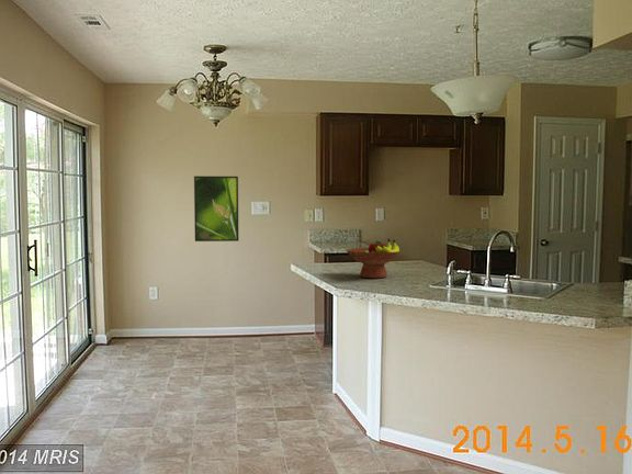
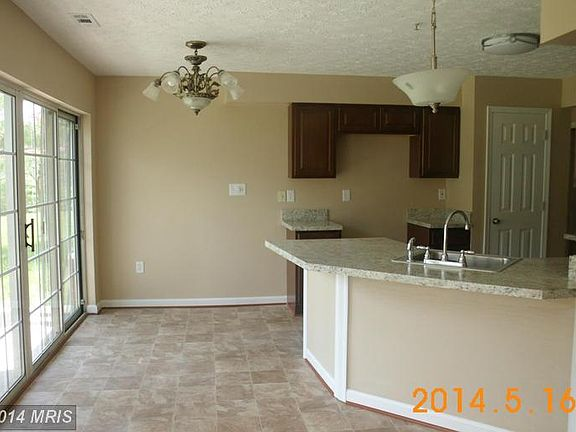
- fruit bowl [346,238,403,279]
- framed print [193,176,239,242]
